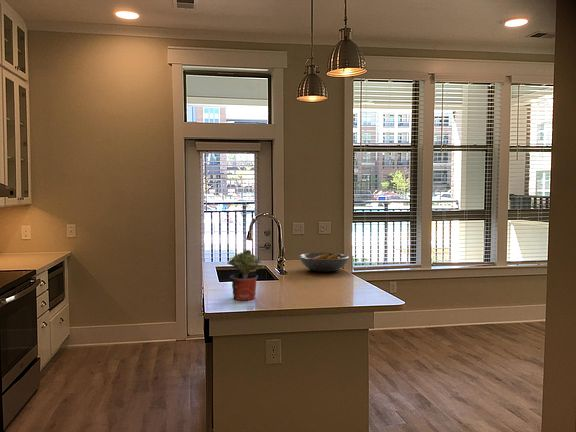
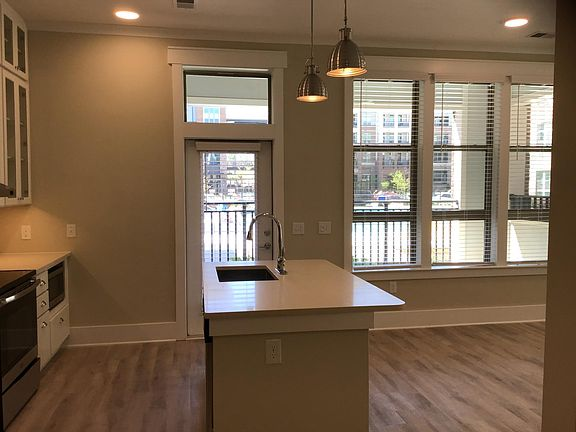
- potted plant [226,249,267,301]
- fruit bowl [298,252,350,273]
